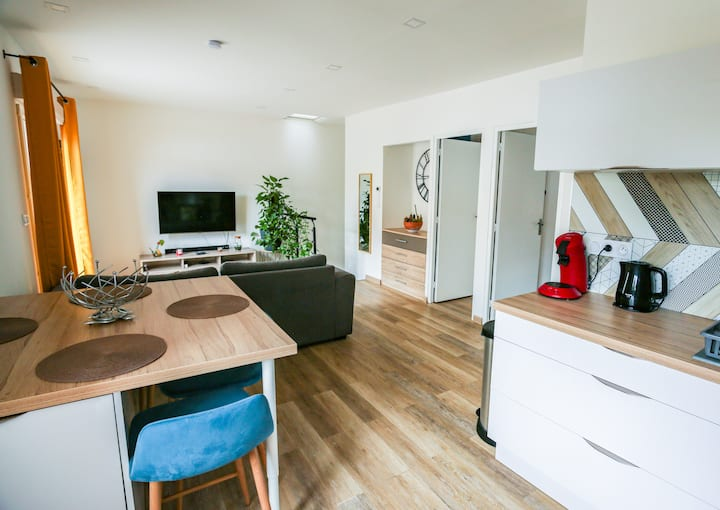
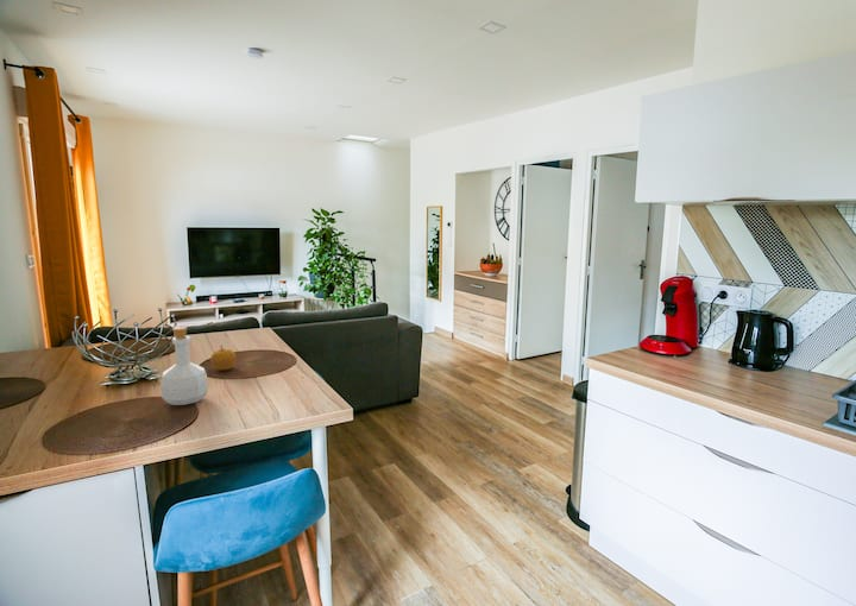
+ bottle [159,326,209,406]
+ fruit [209,345,238,371]
